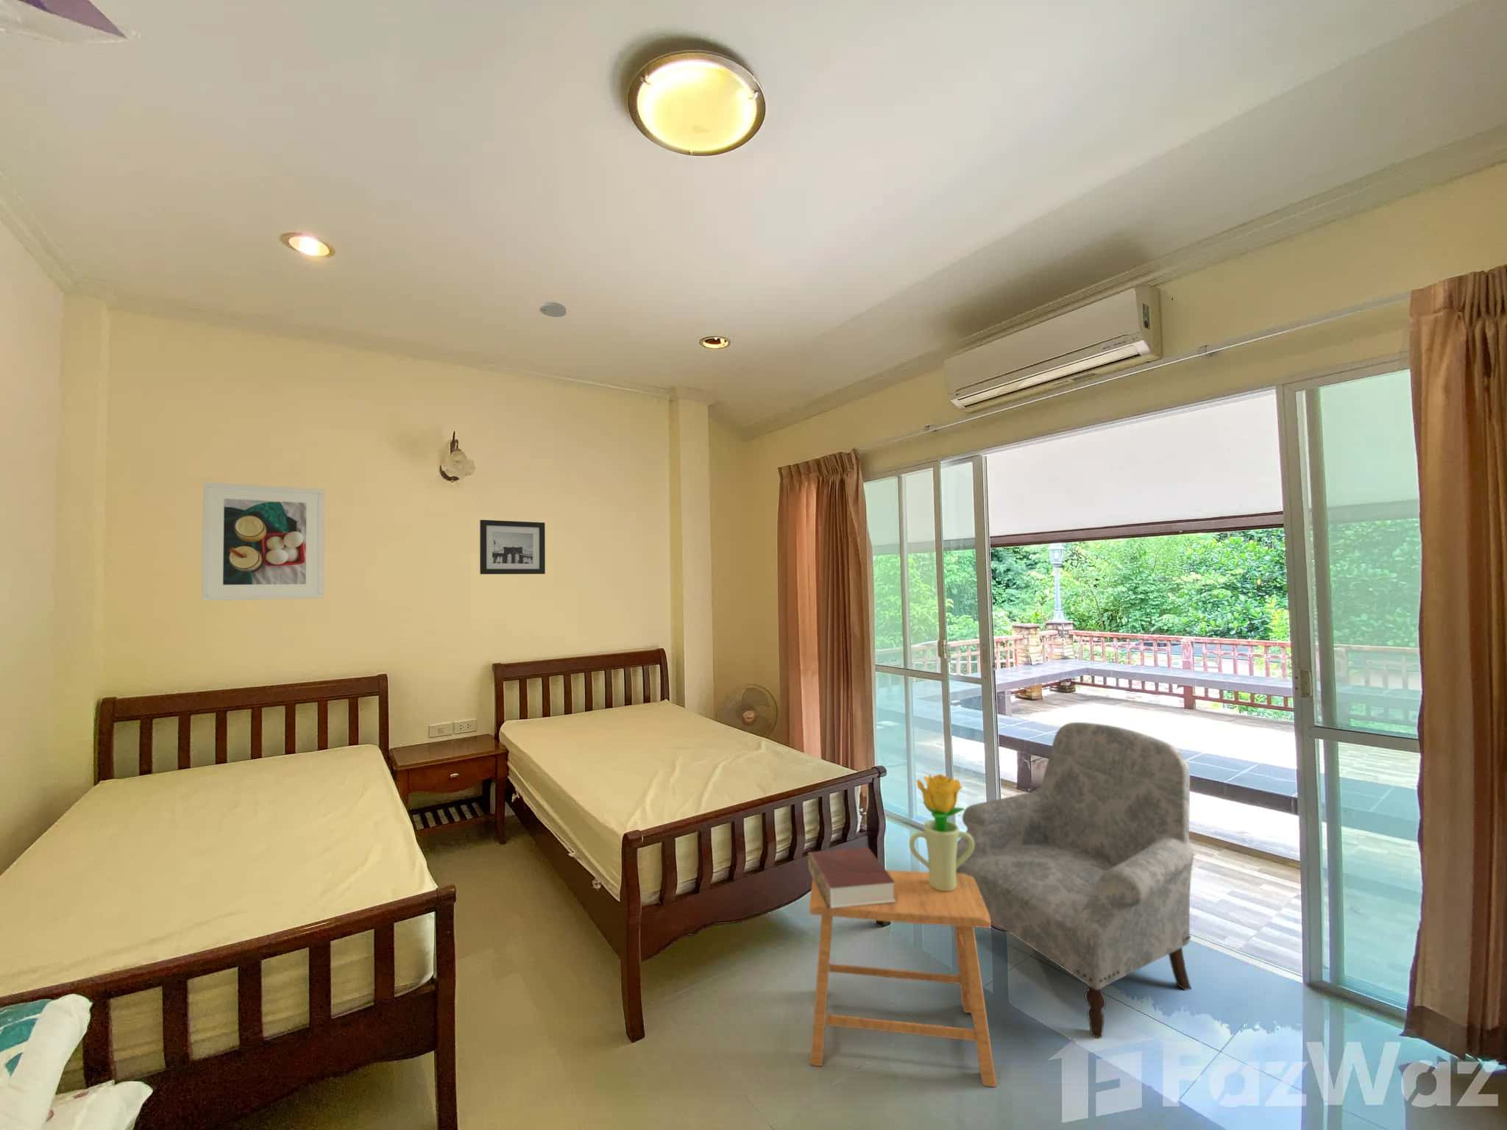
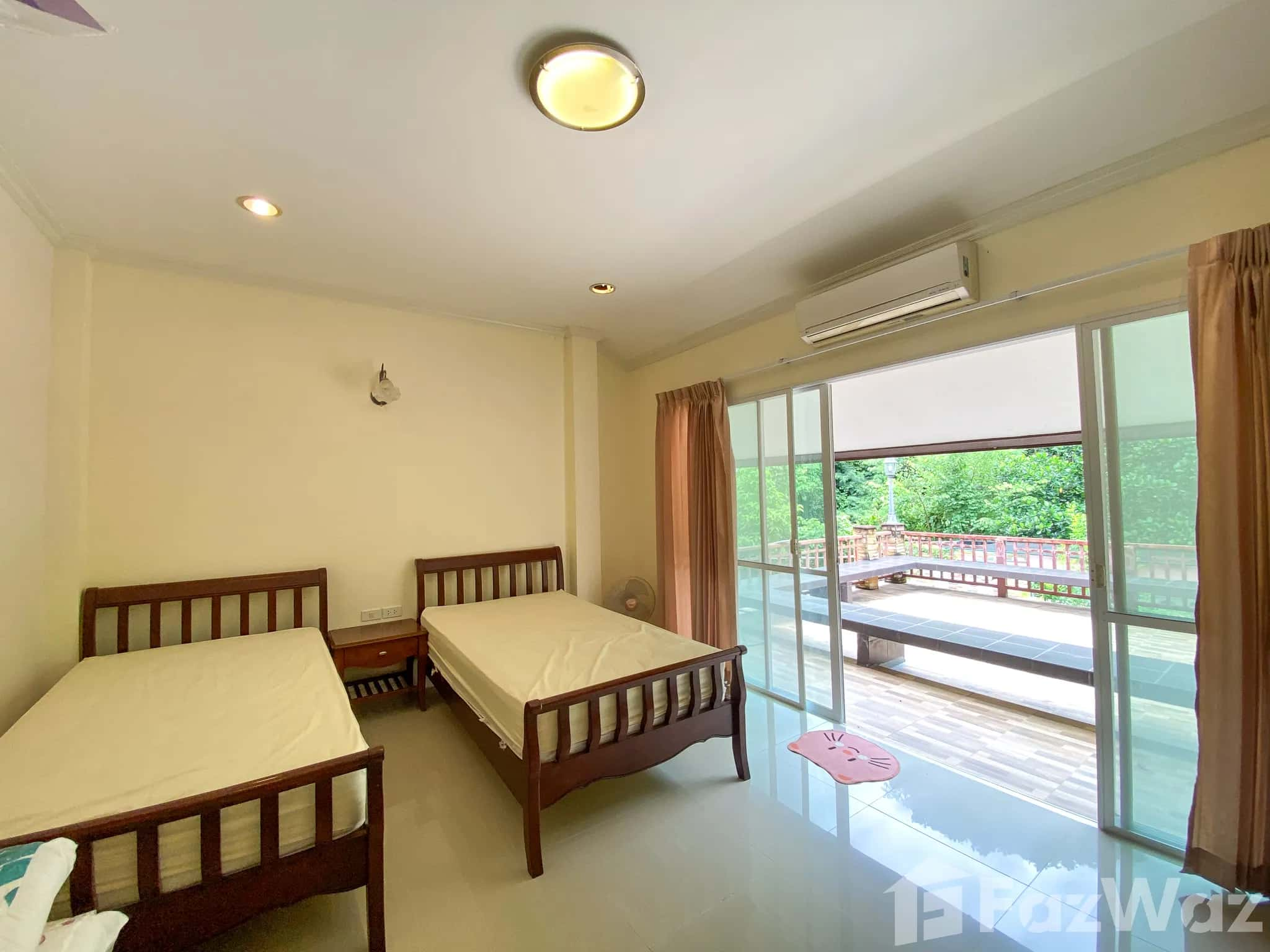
- wall art [479,520,546,576]
- smoke detector [539,300,566,318]
- book [807,846,896,908]
- stool [809,869,997,1088]
- potted flower [909,773,974,891]
- armchair [956,722,1194,1039]
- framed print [201,481,325,602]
